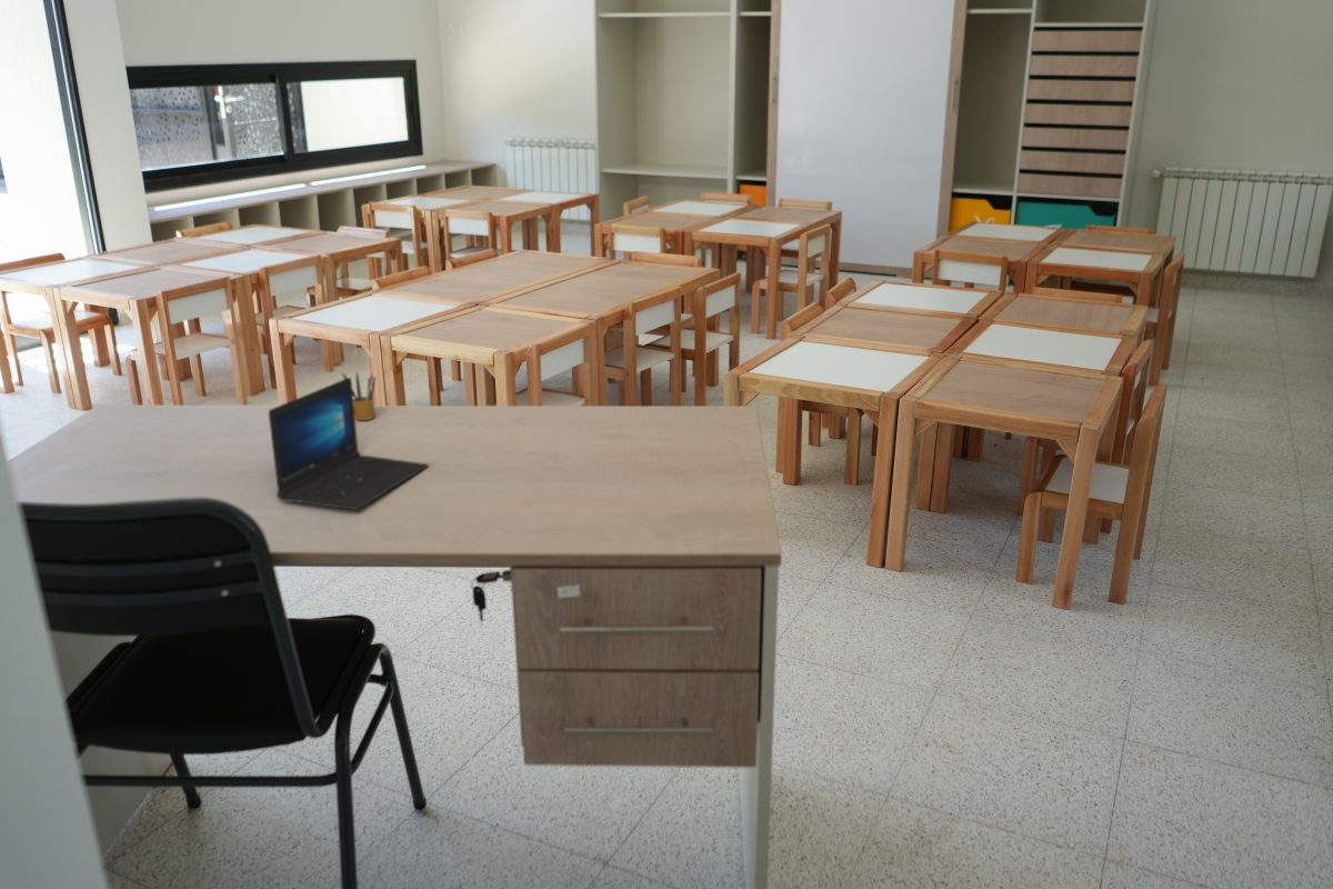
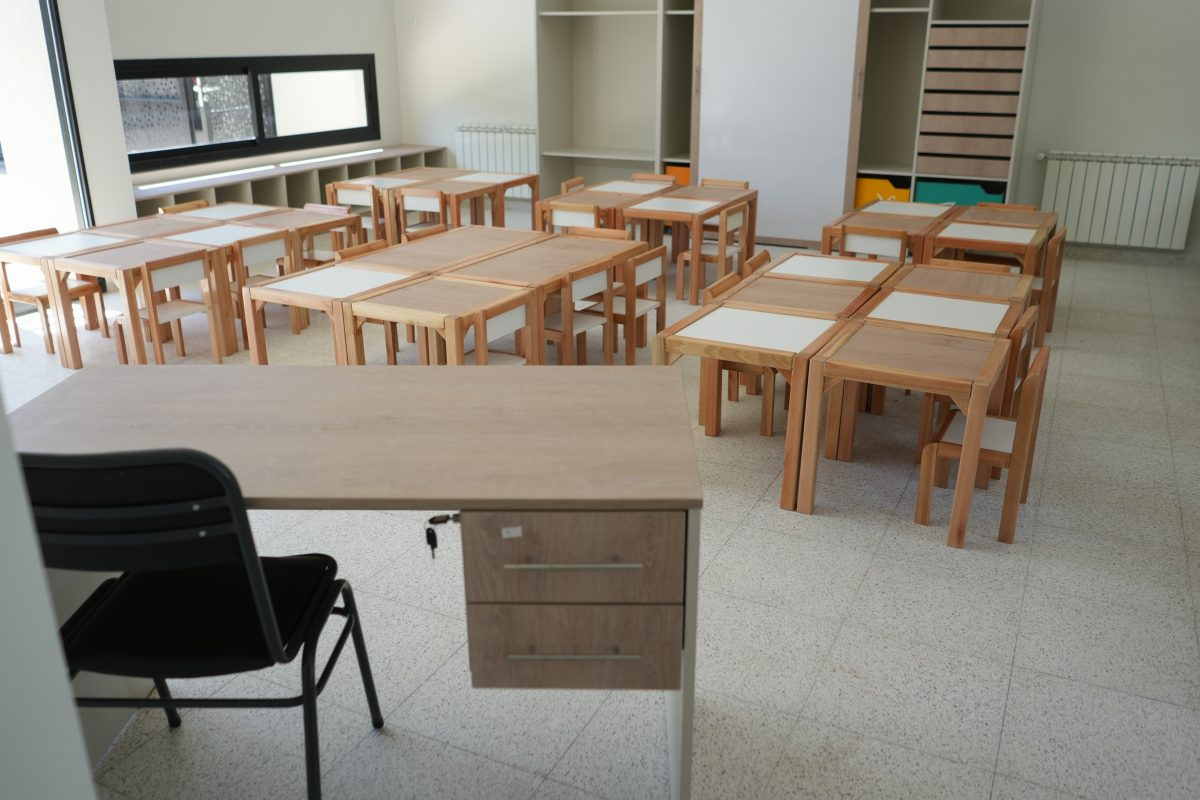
- laptop [268,377,429,511]
- pencil box [341,370,378,421]
